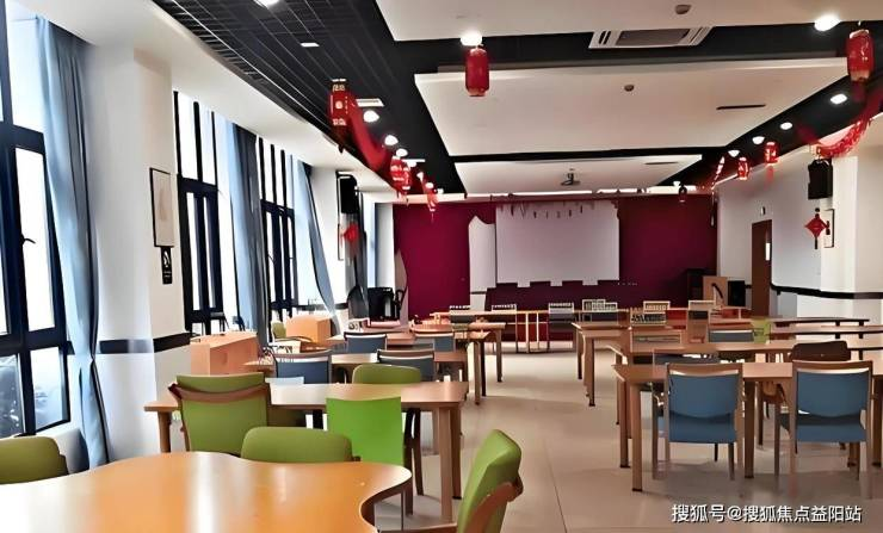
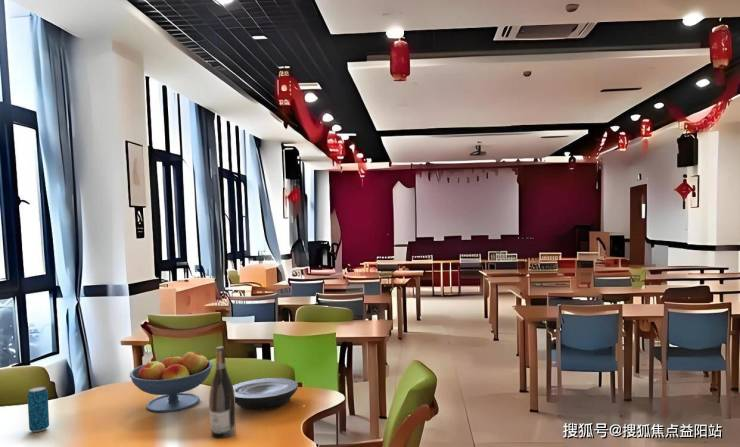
+ wine bottle [208,346,237,439]
+ fruit bowl [129,349,213,413]
+ plate [232,377,299,411]
+ beverage can [27,386,50,433]
